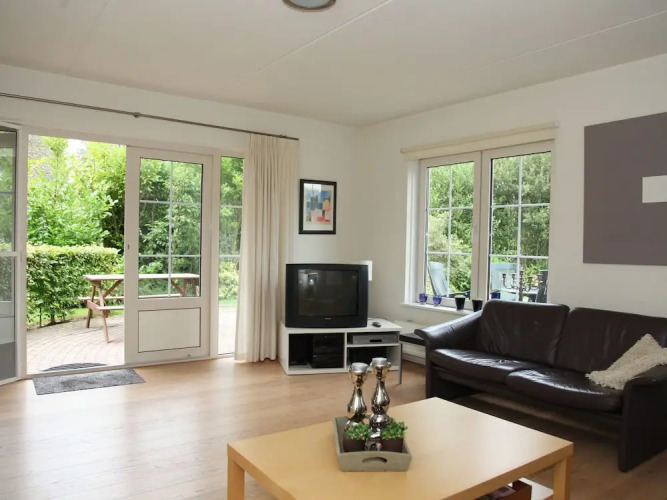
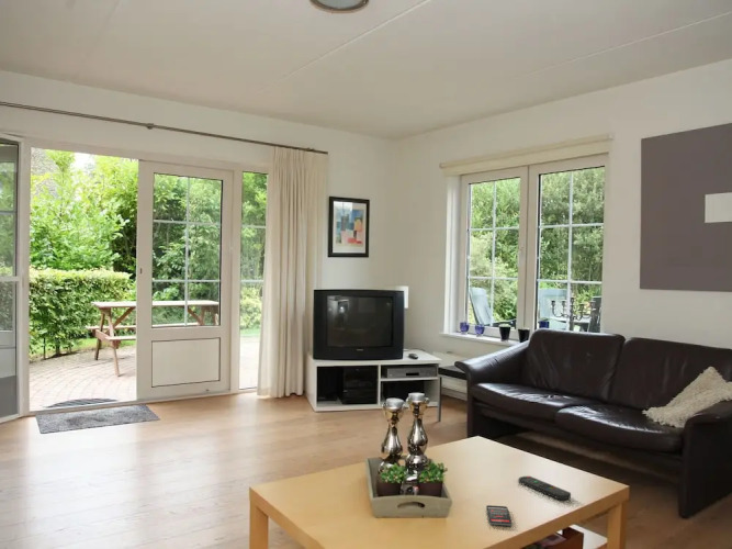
+ remote control [518,475,572,501]
+ smartphone [485,504,513,527]
